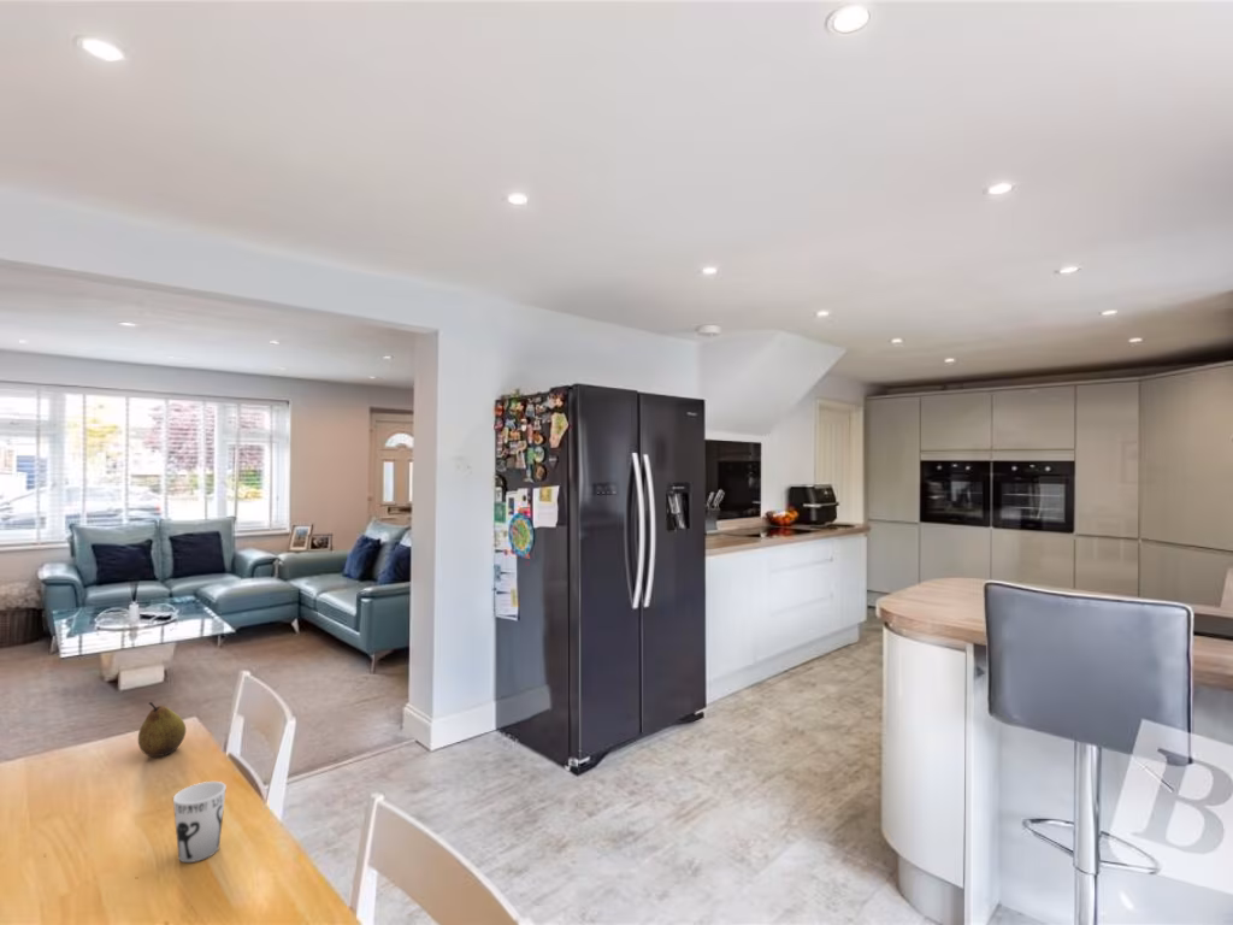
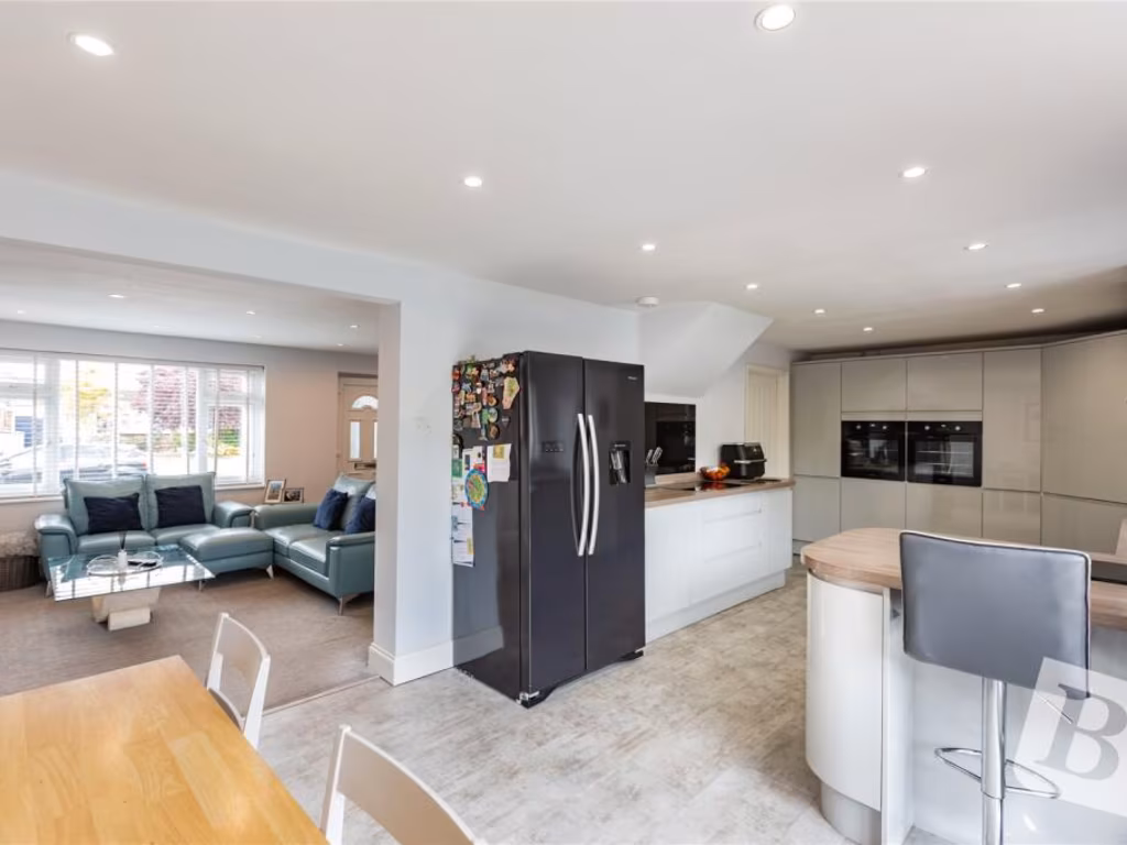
- fruit [137,701,187,758]
- cup [172,780,228,864]
